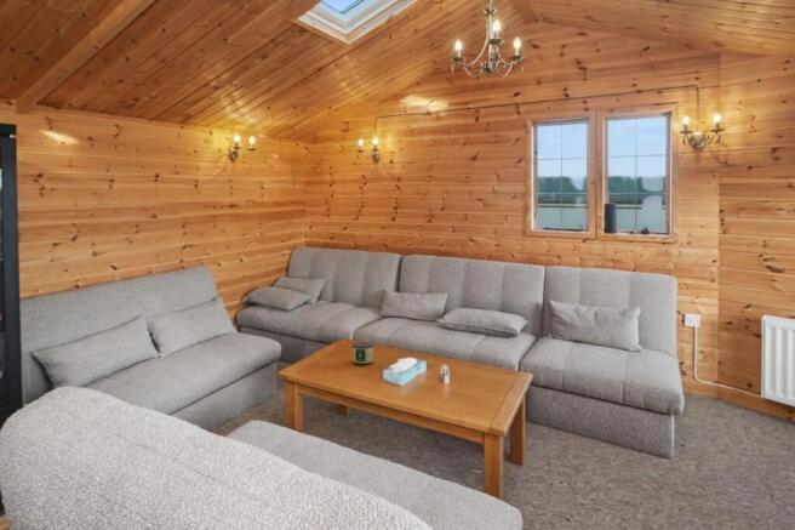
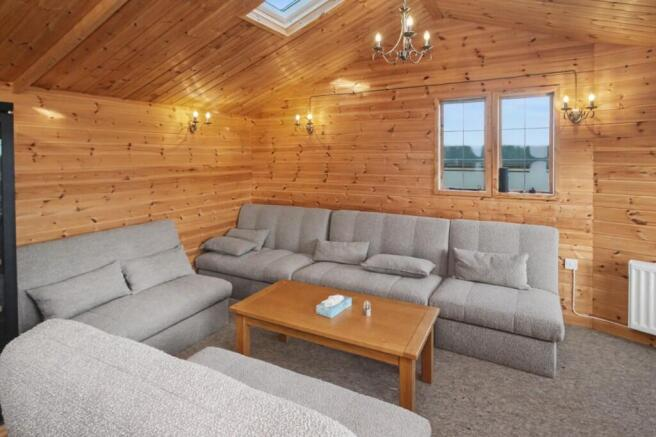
- candle [350,341,374,365]
